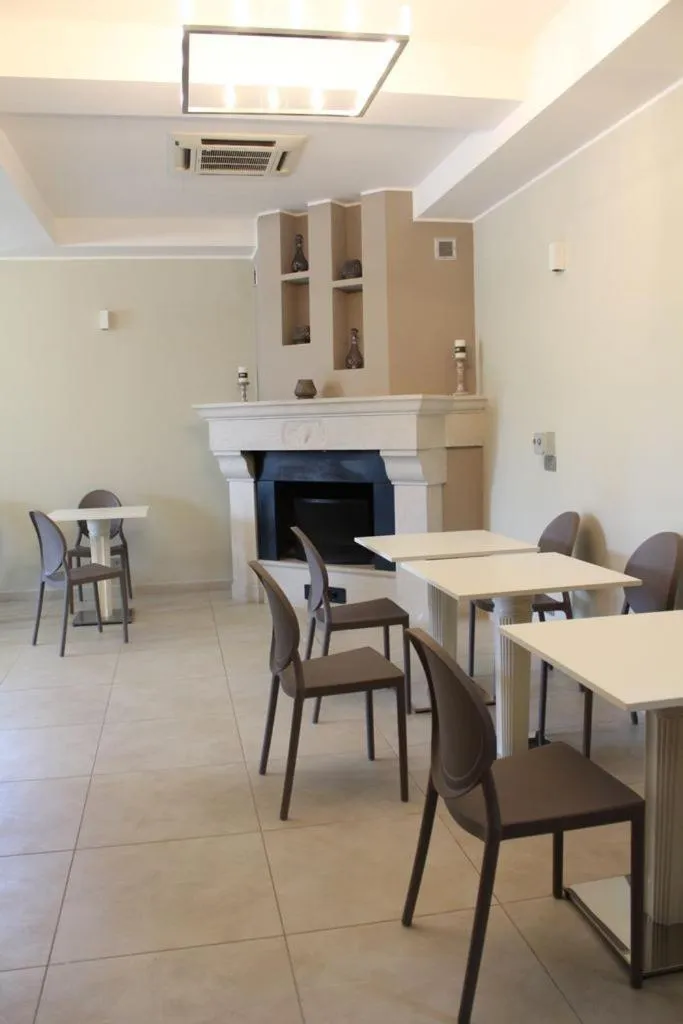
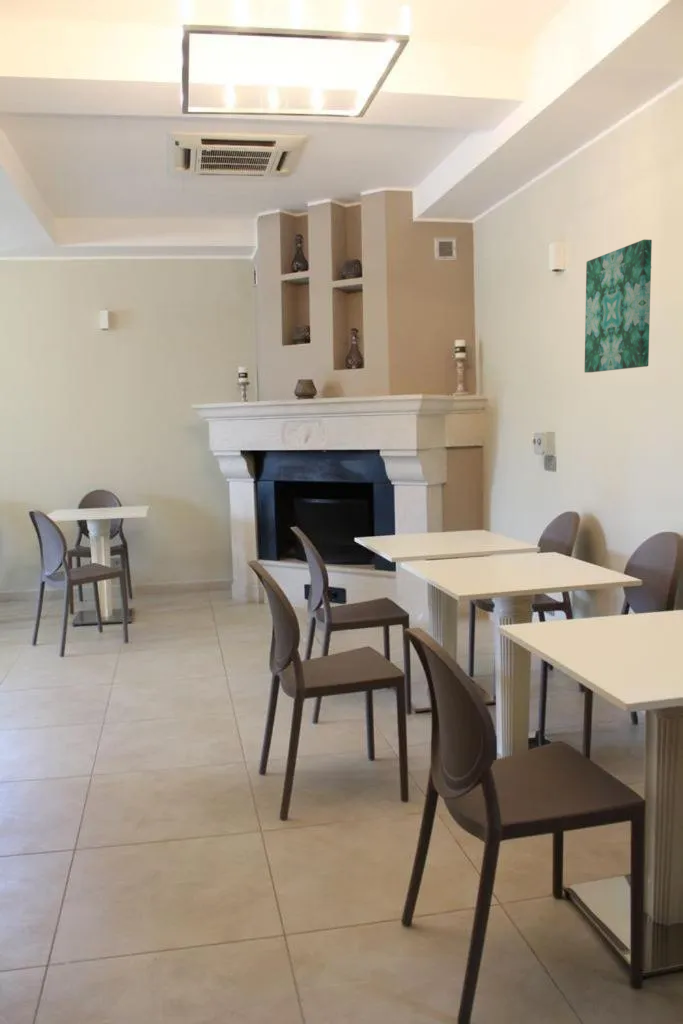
+ wall art [584,239,653,374]
